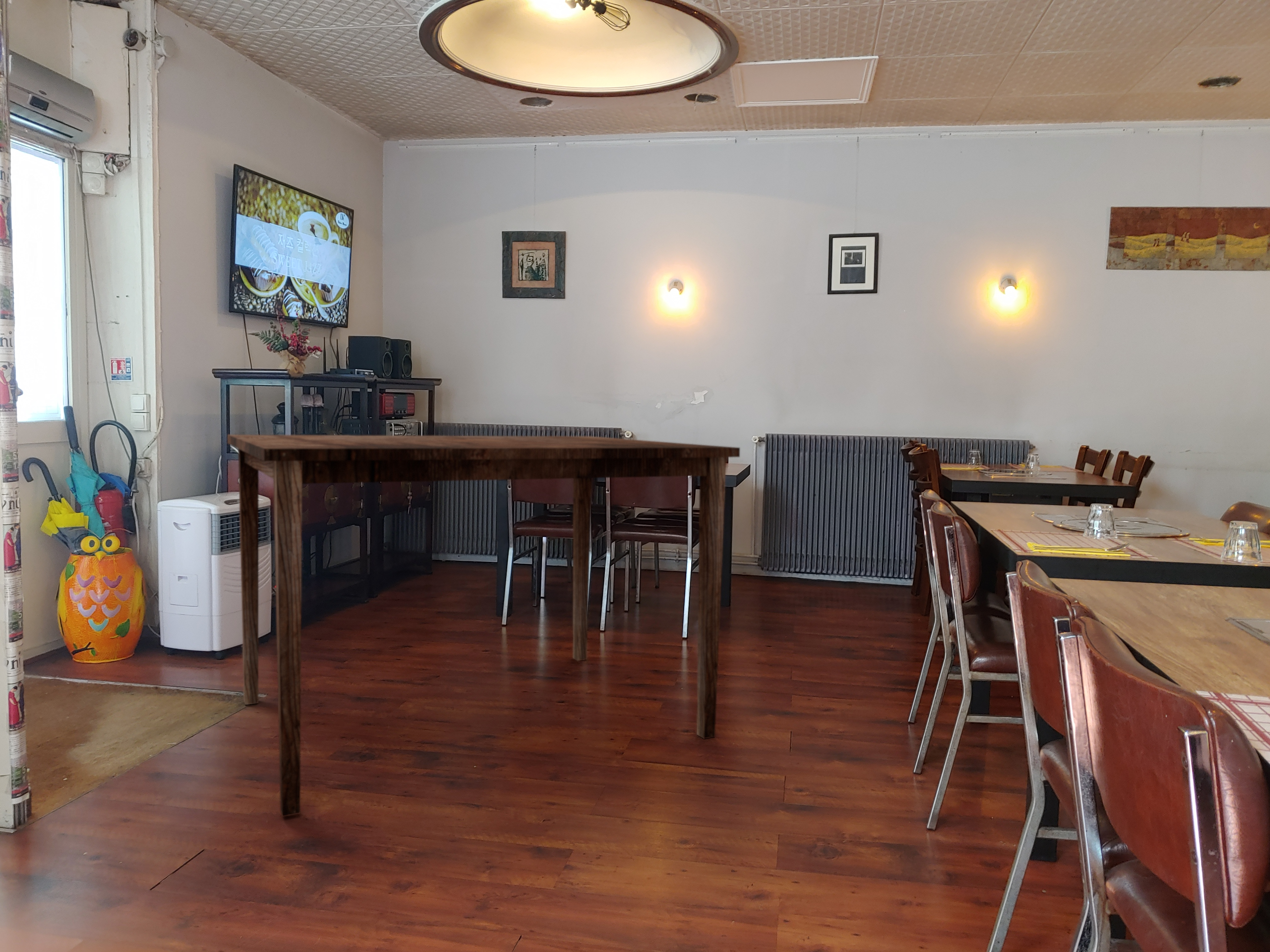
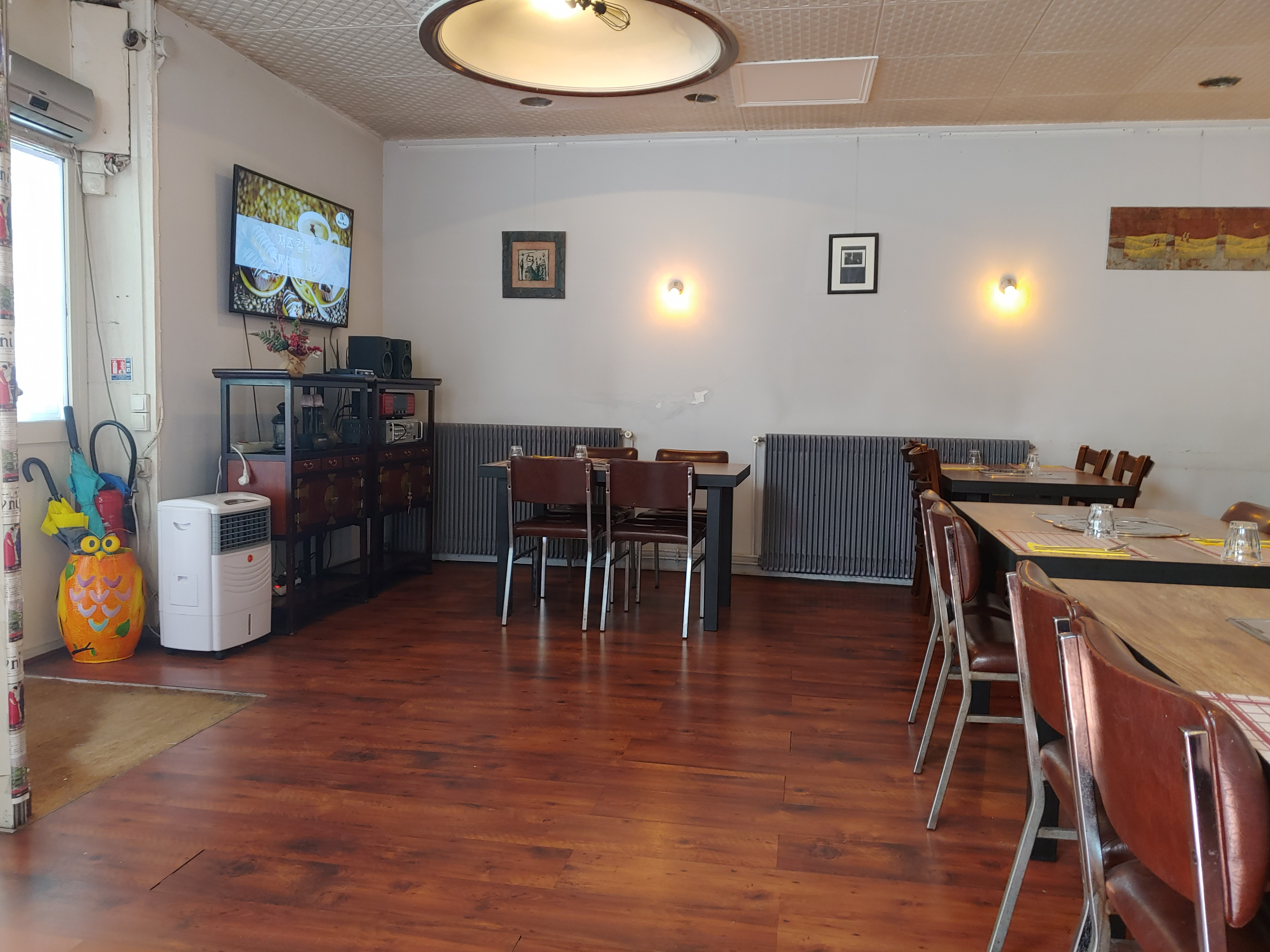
- dining table [227,434,740,817]
